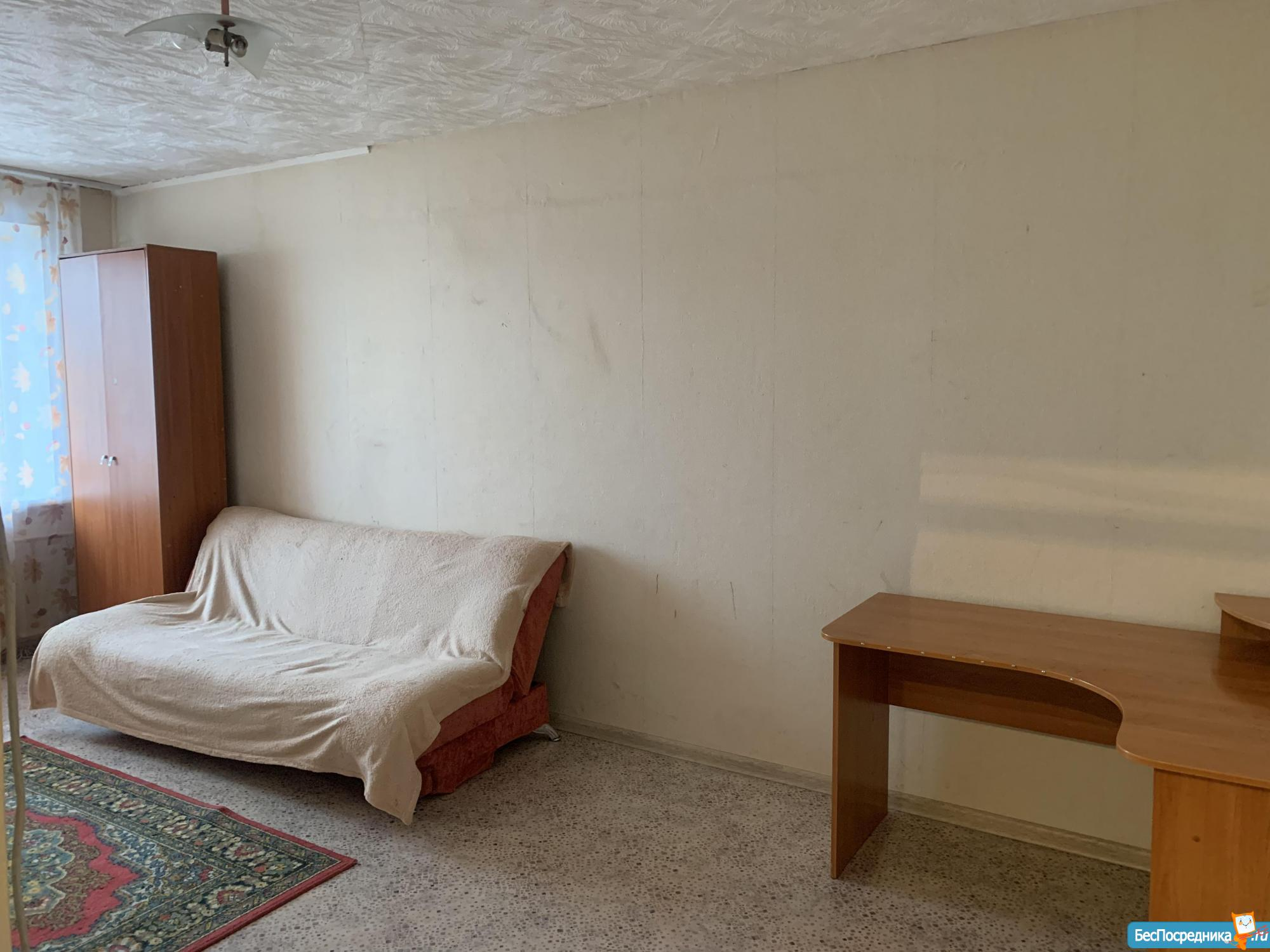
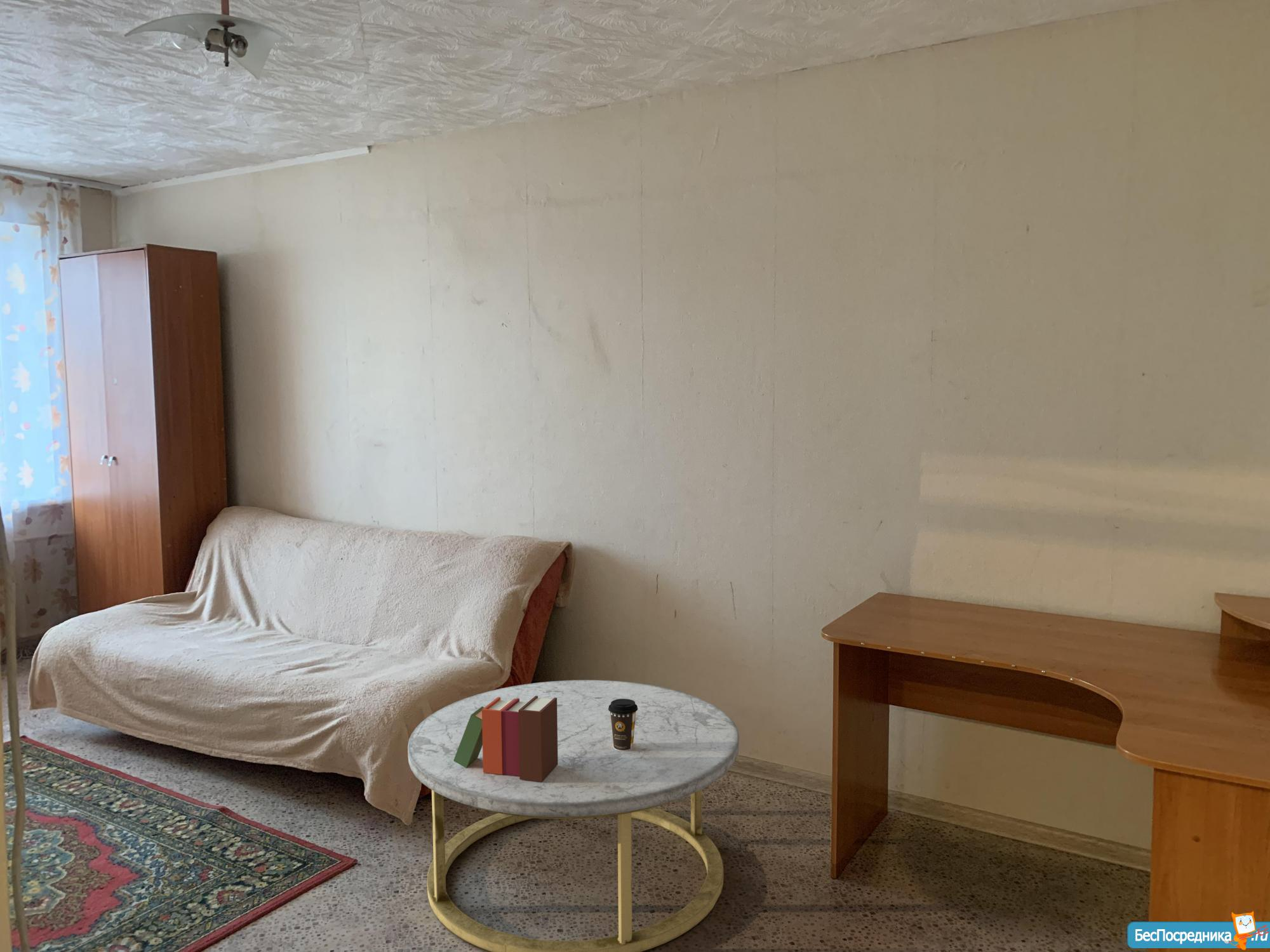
+ books [453,696,558,782]
+ coffee cup [608,699,638,751]
+ coffee table [407,679,740,952]
